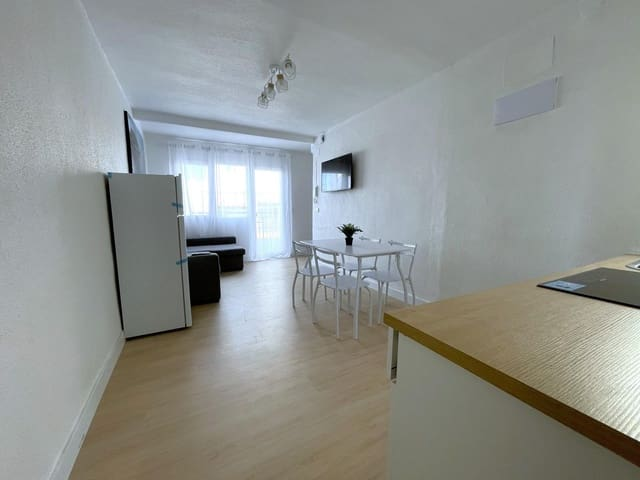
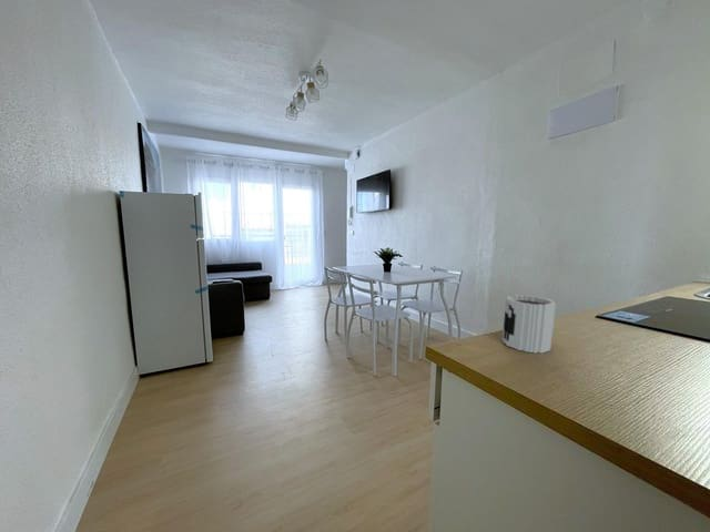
+ mug [501,294,557,355]
